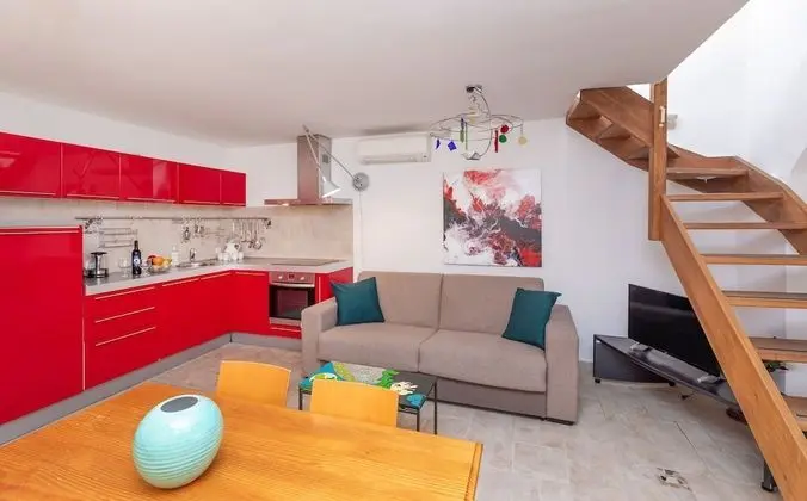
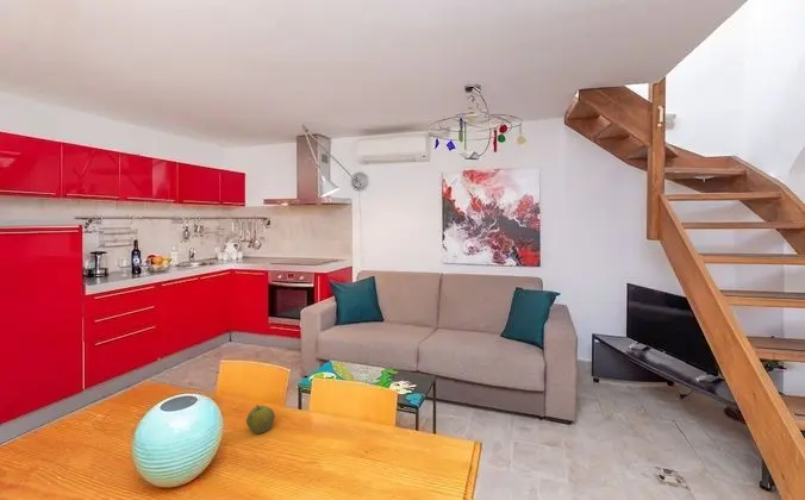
+ apple [245,404,276,435]
